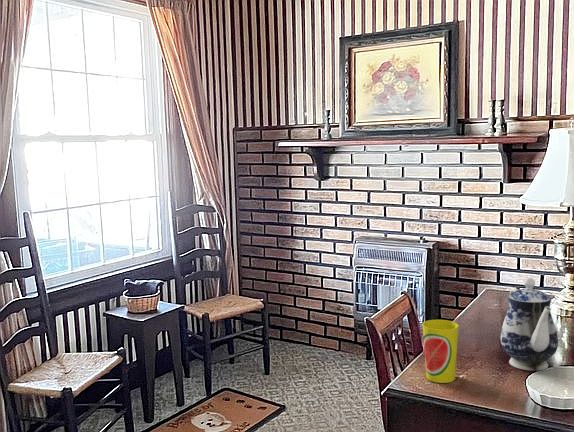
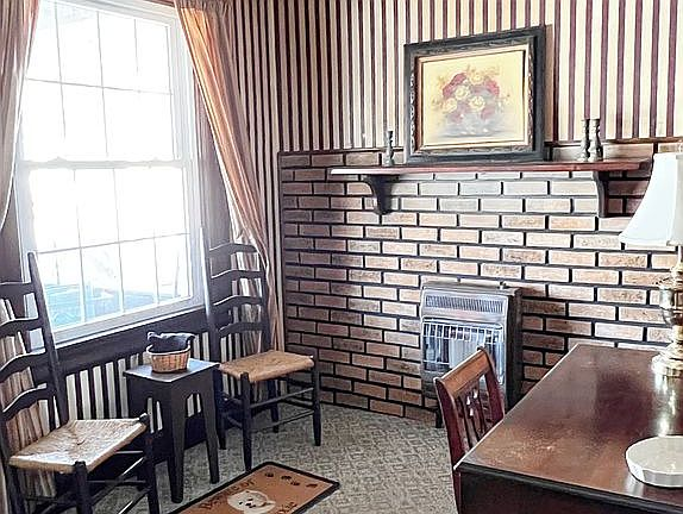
- teapot [500,277,559,372]
- cup [421,319,460,384]
